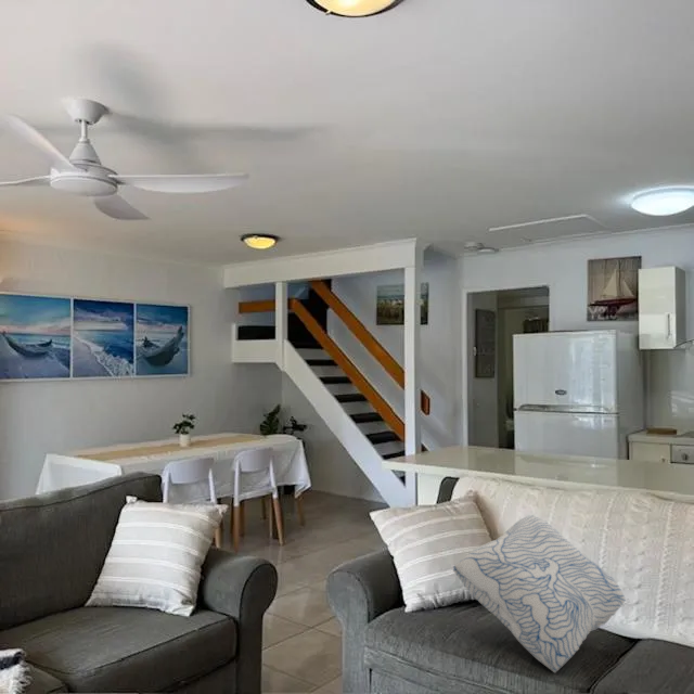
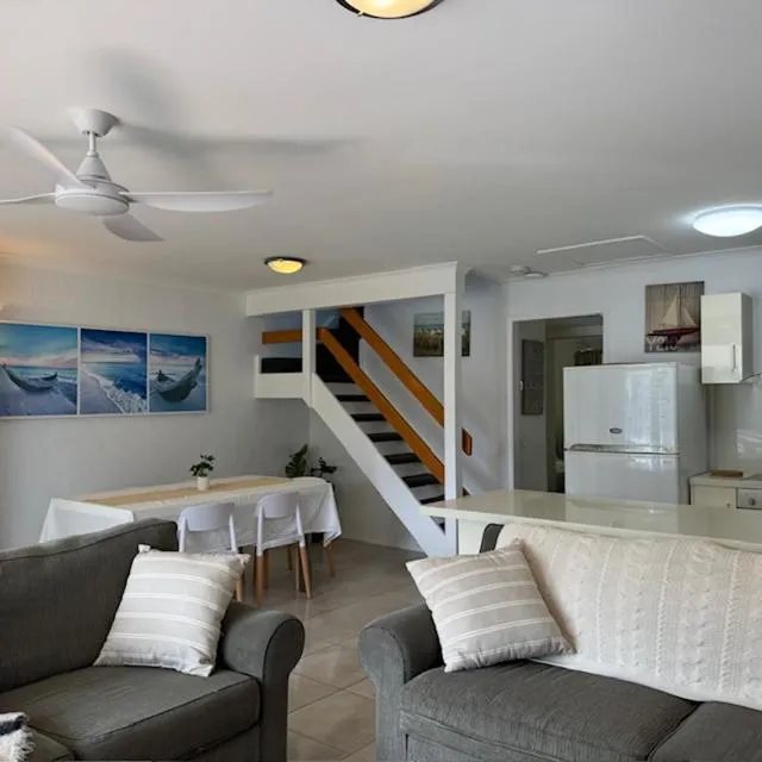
- cushion [452,514,626,673]
